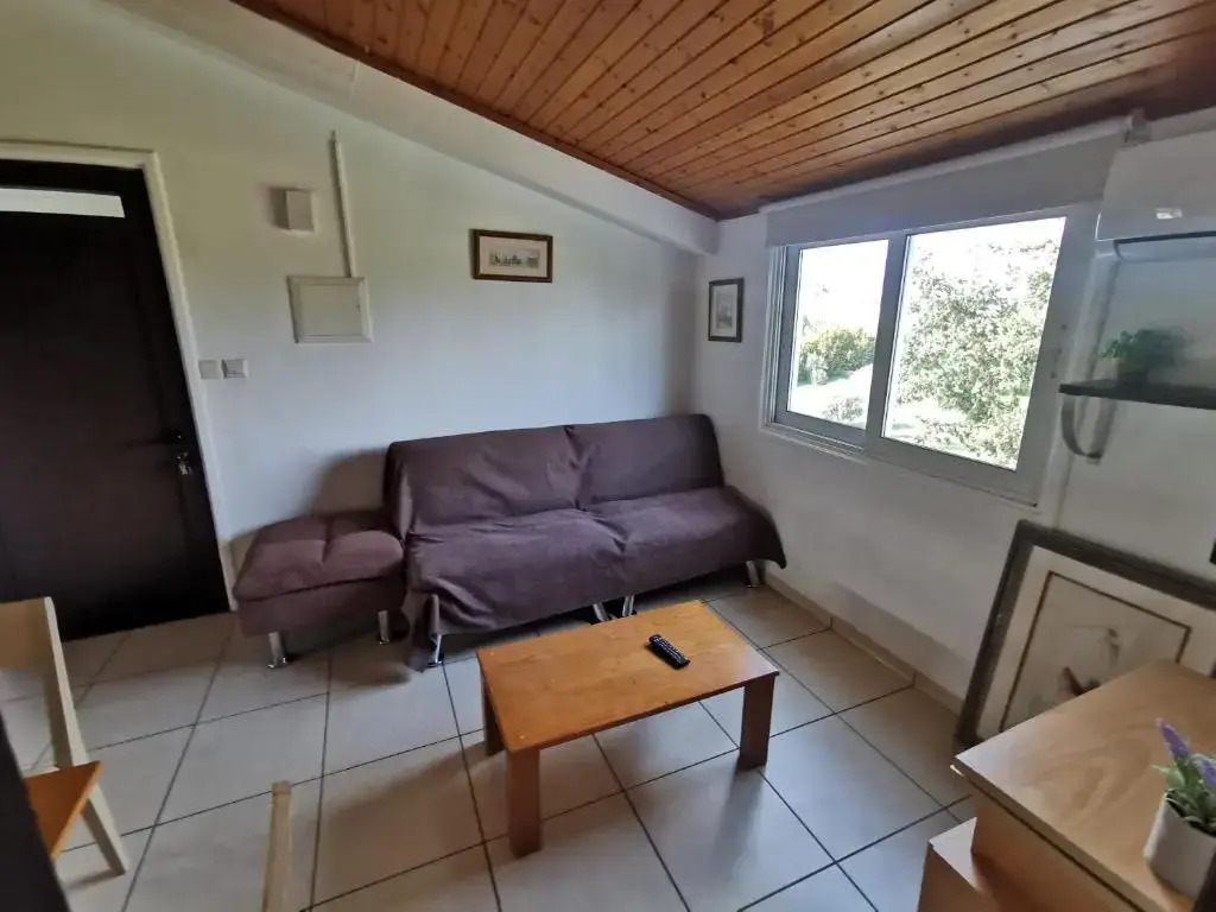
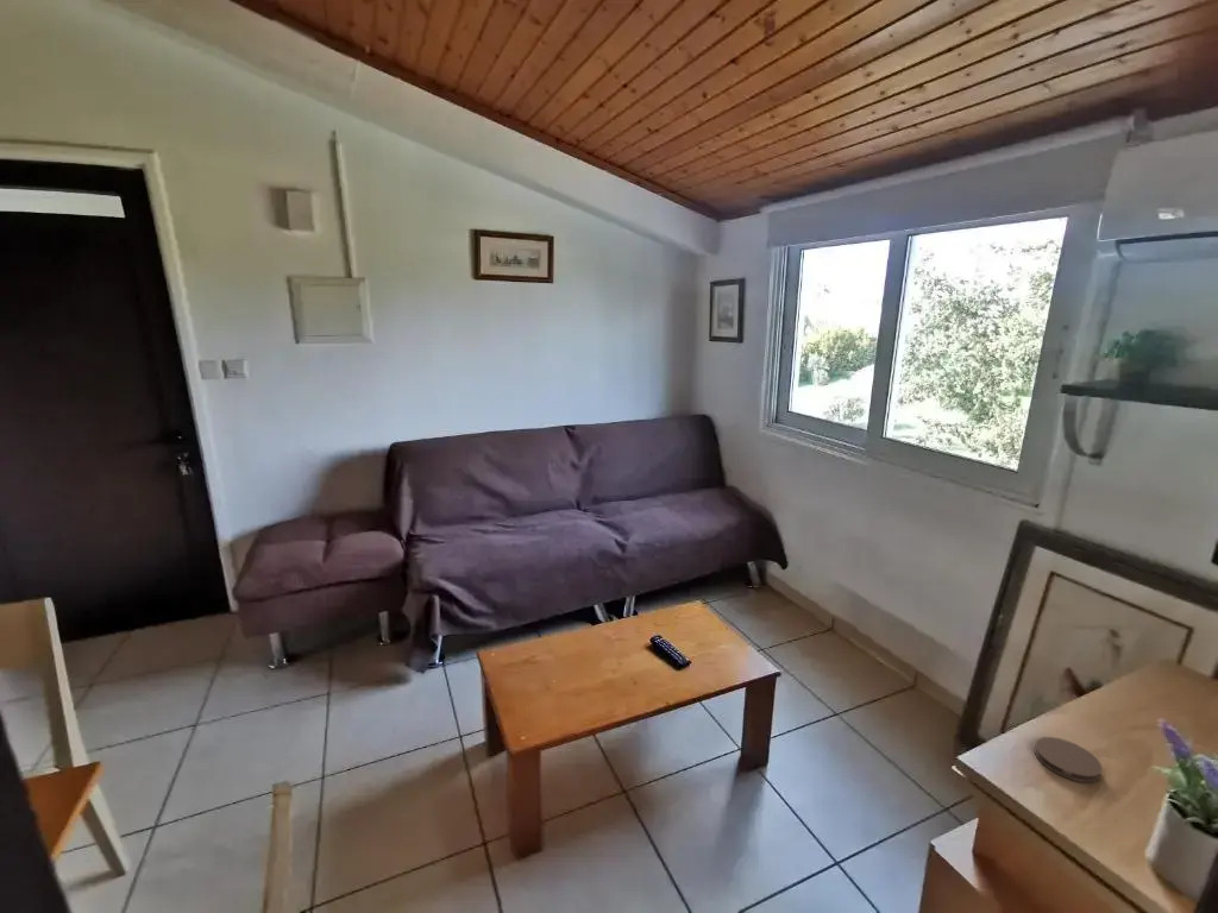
+ coaster [1034,736,1104,783]
